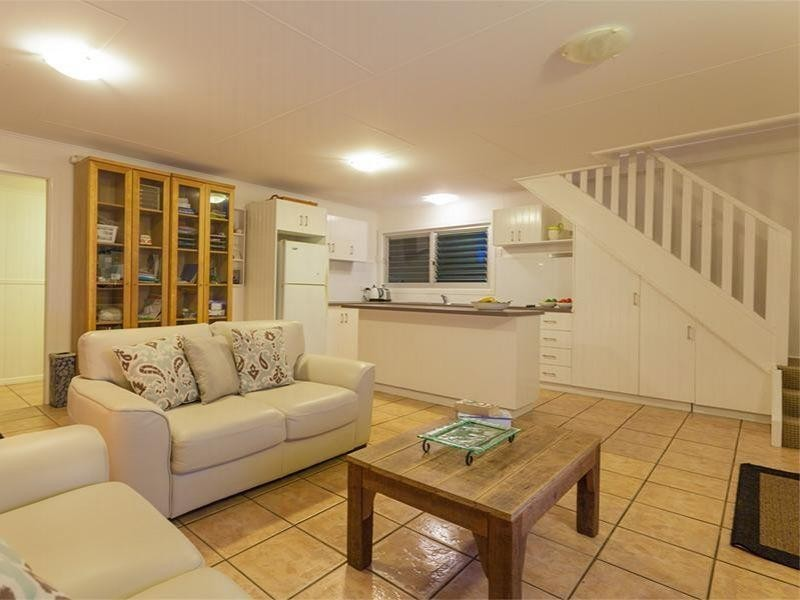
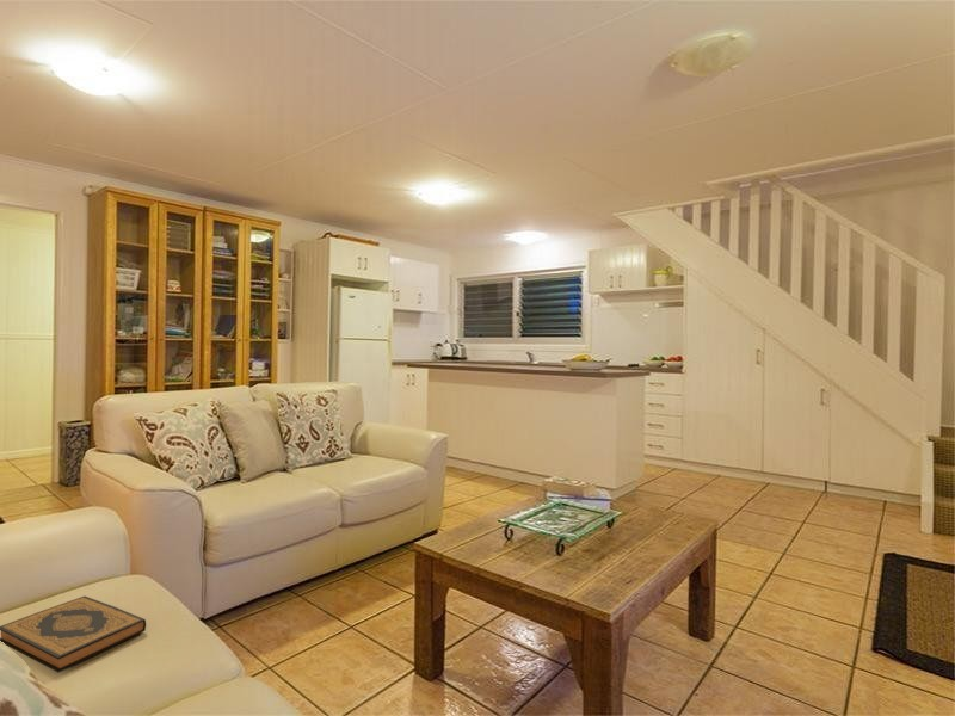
+ hardback book [0,595,147,673]
